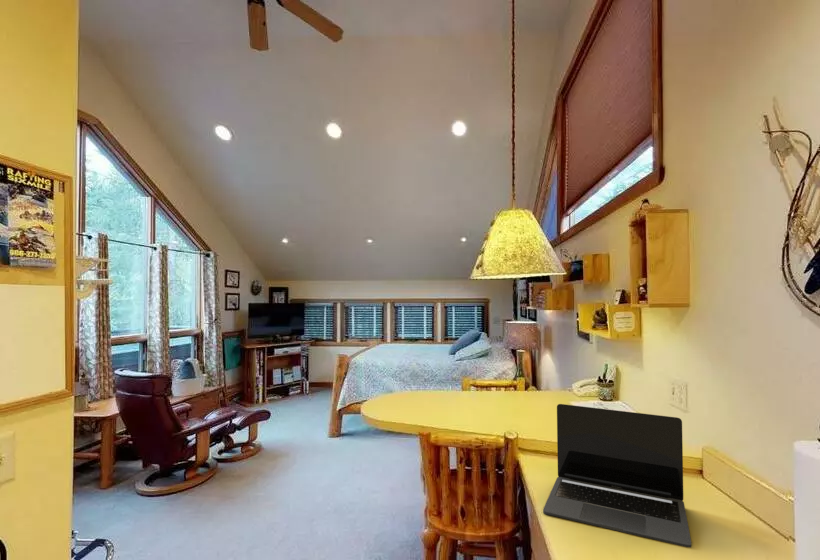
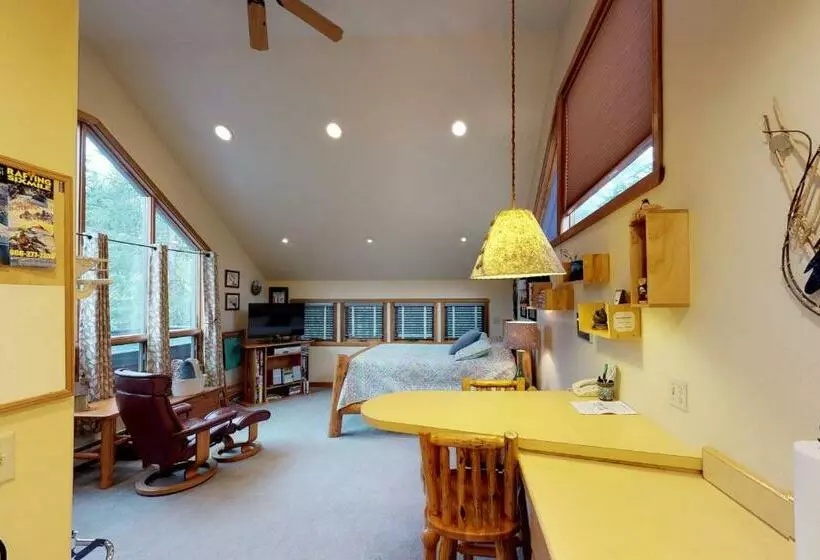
- laptop [542,403,692,548]
